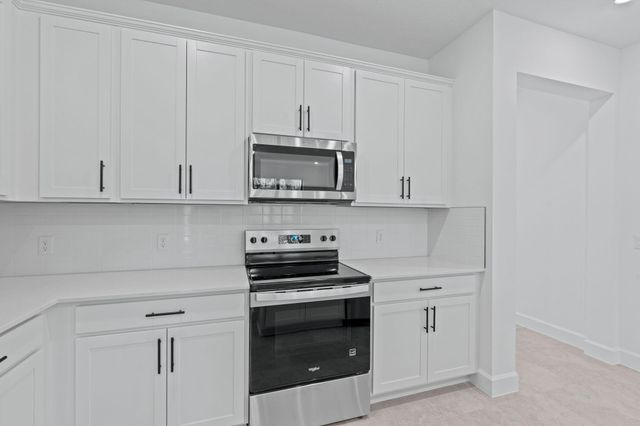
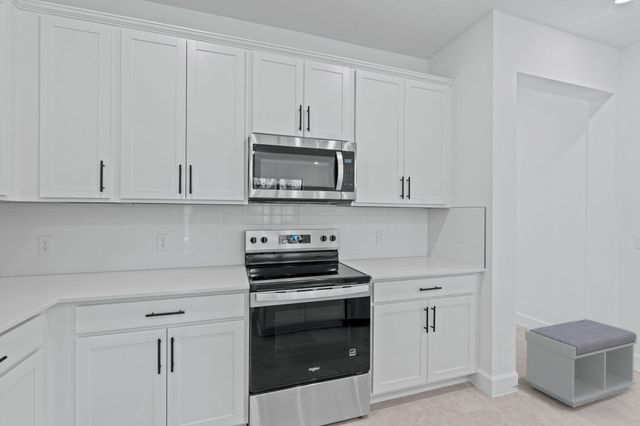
+ bench [524,318,638,409]
